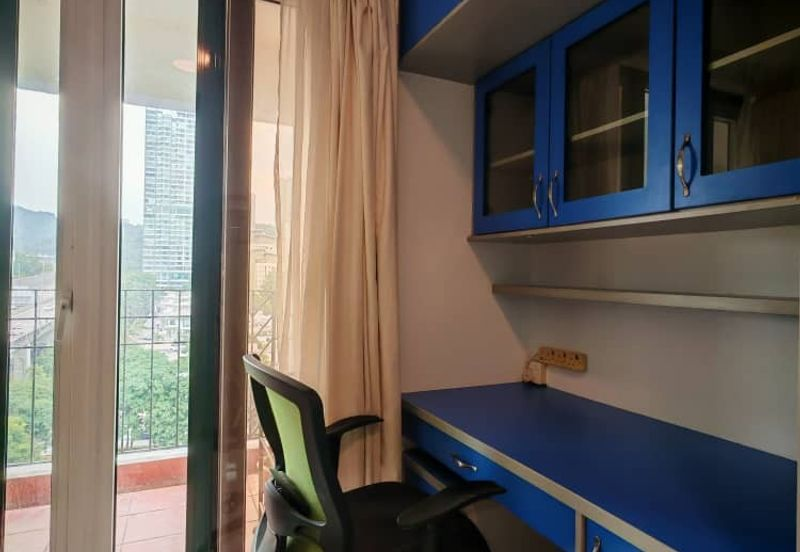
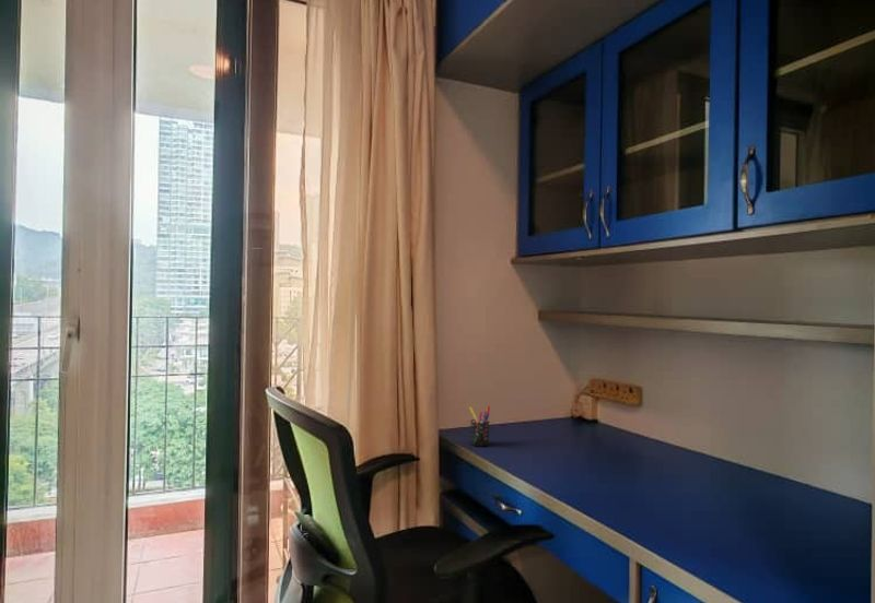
+ pen holder [468,405,491,448]
